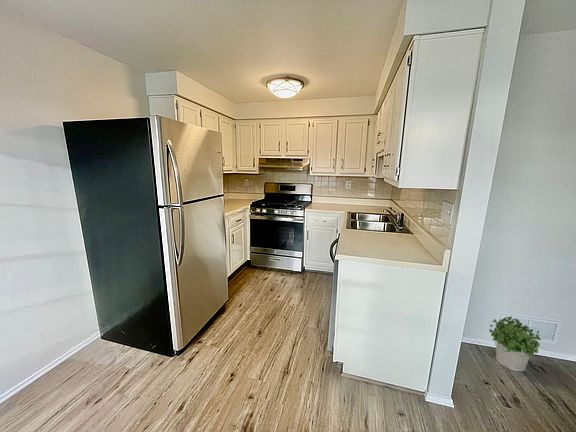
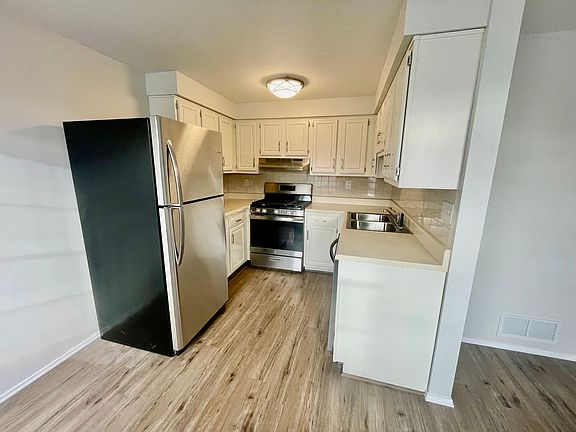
- potted plant [488,315,541,372]
